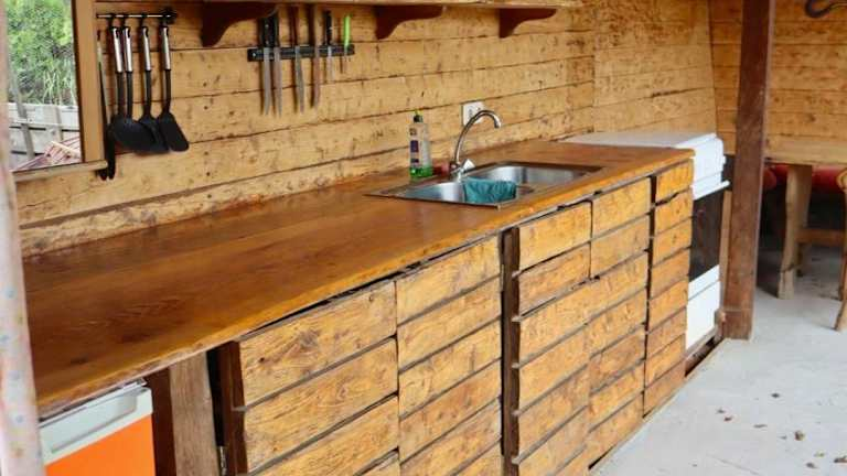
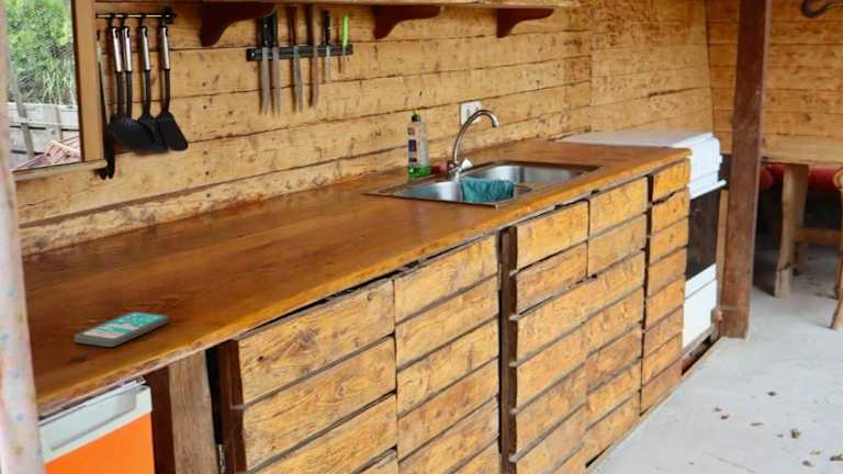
+ smartphone [74,311,170,348]
